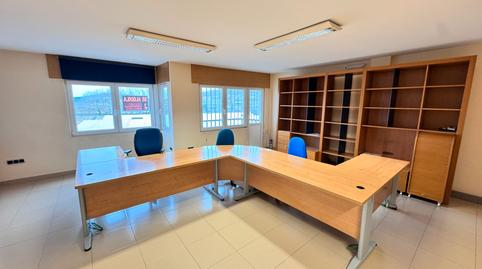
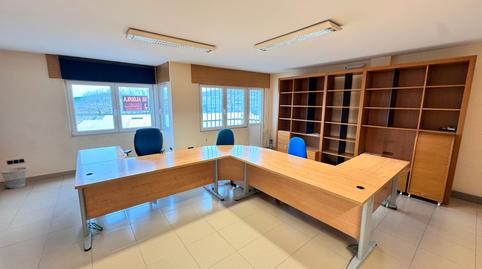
+ wastebasket [0,167,27,189]
